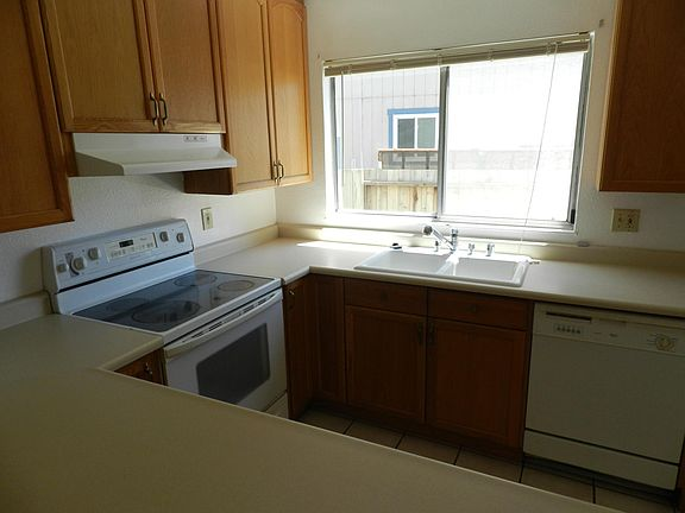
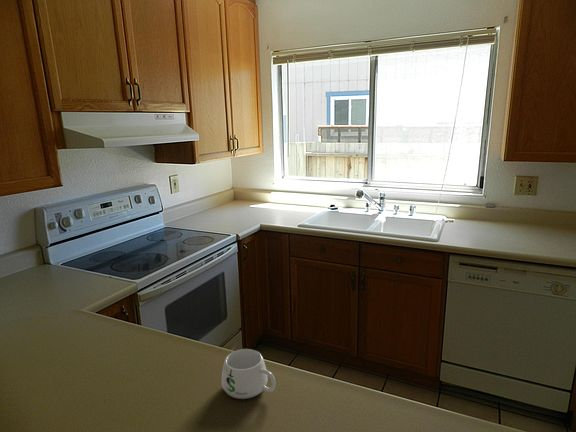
+ mug [221,348,276,400]
